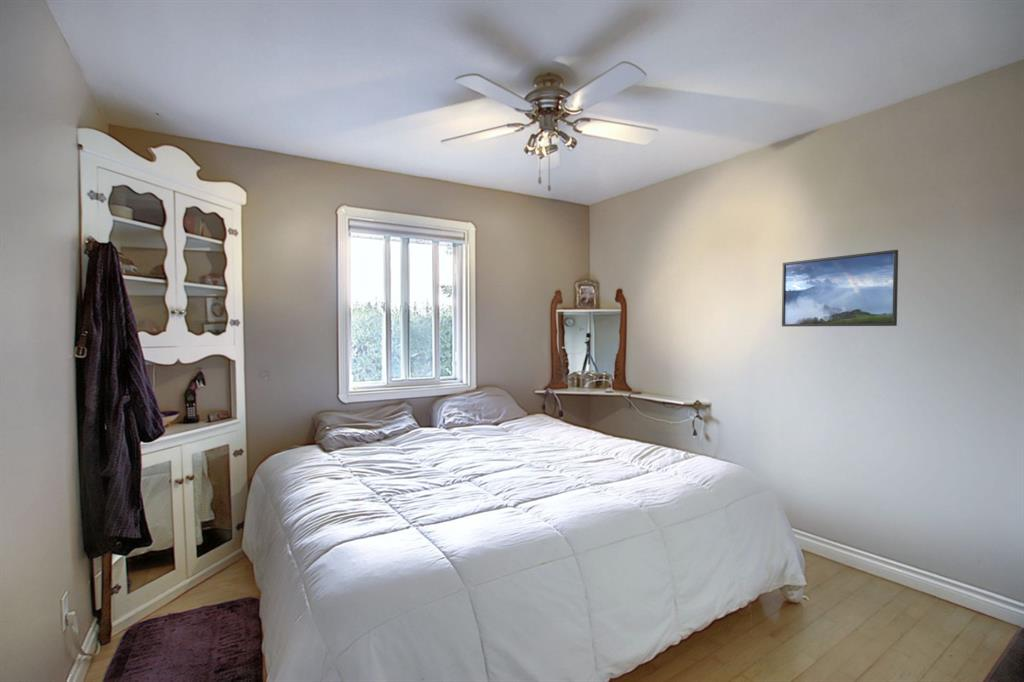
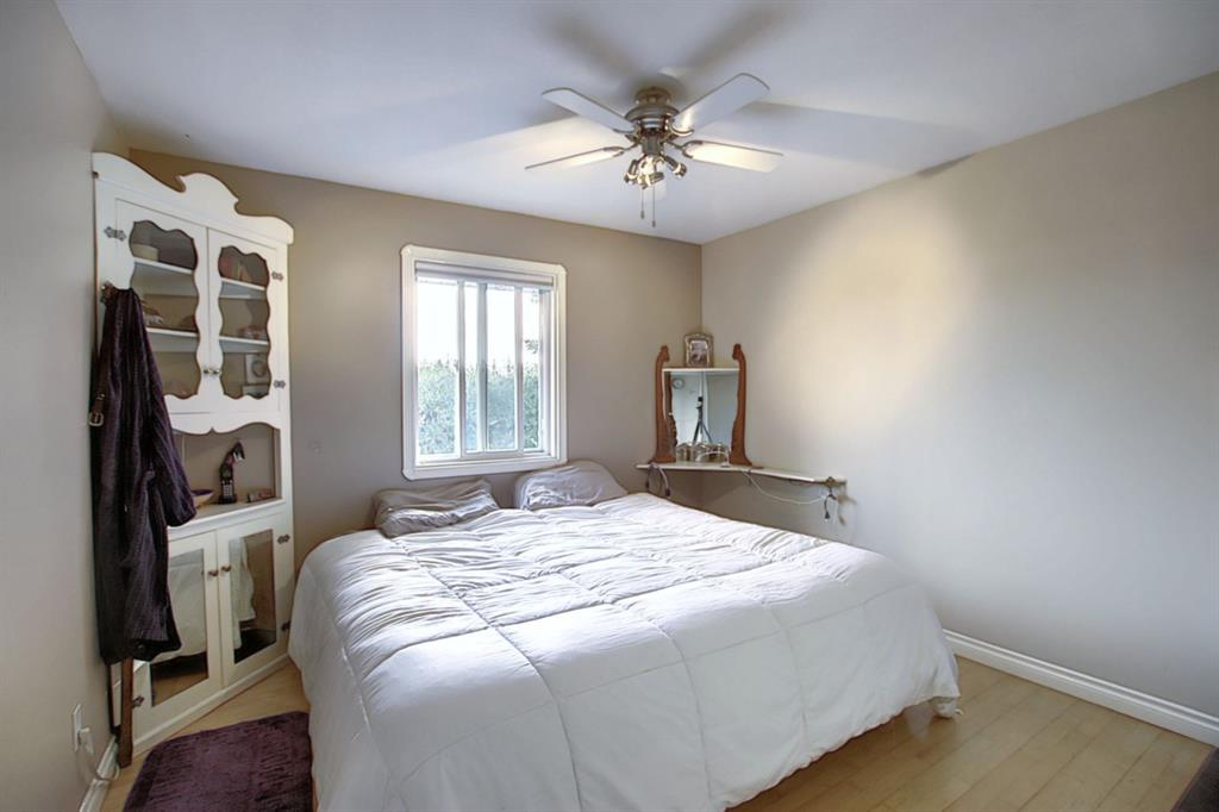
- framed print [781,249,899,327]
